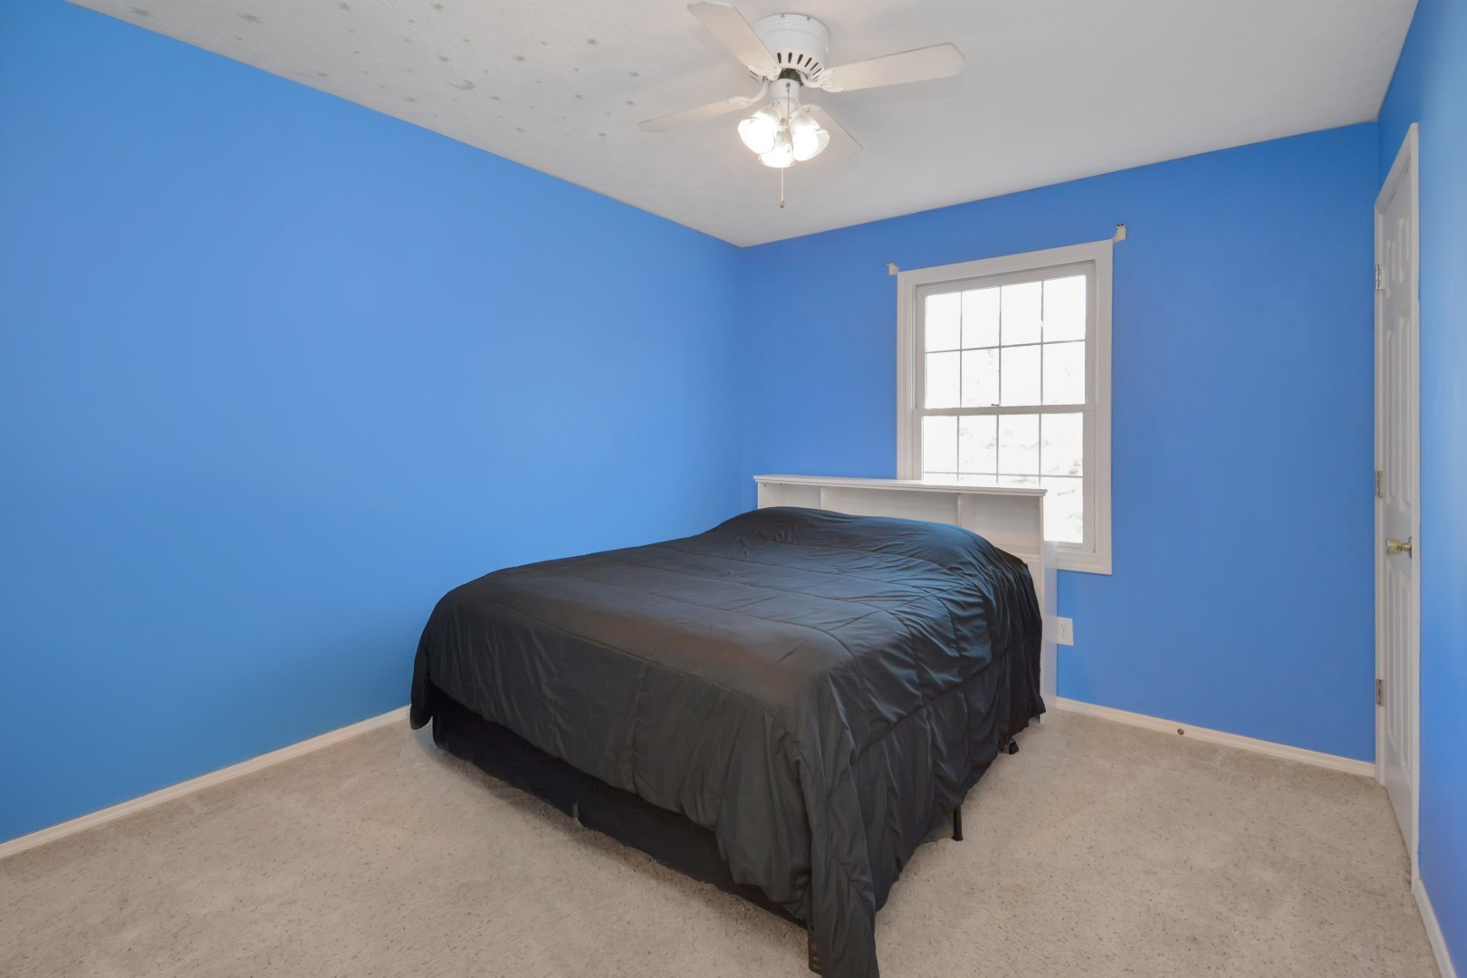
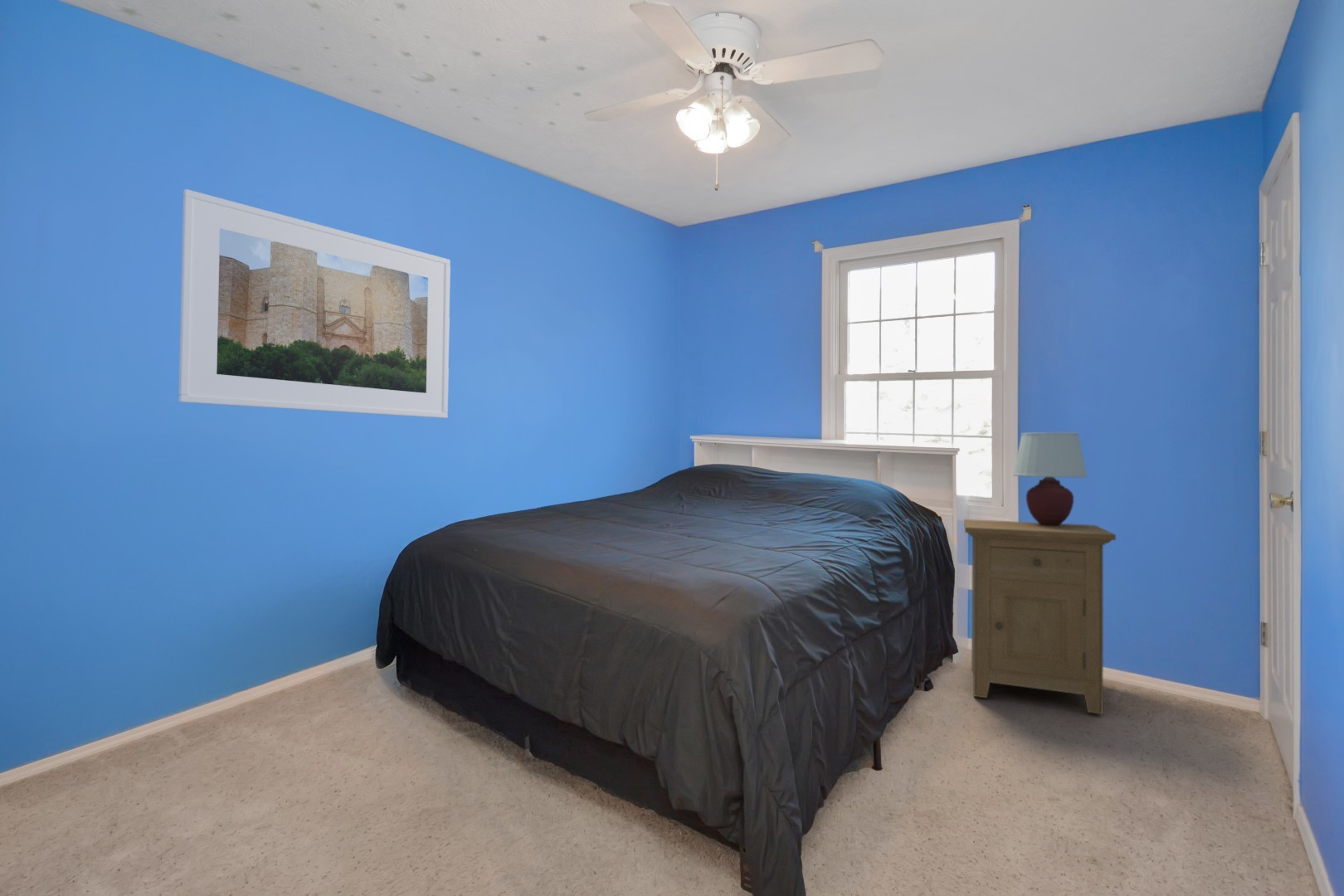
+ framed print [178,188,451,419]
+ table lamp [1012,431,1088,526]
+ nightstand [963,519,1117,715]
